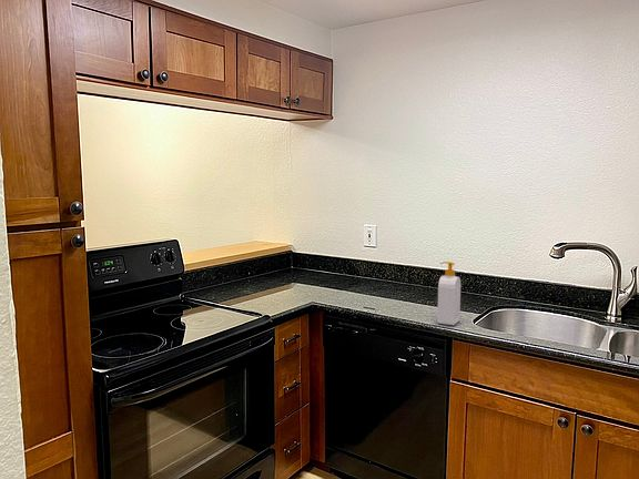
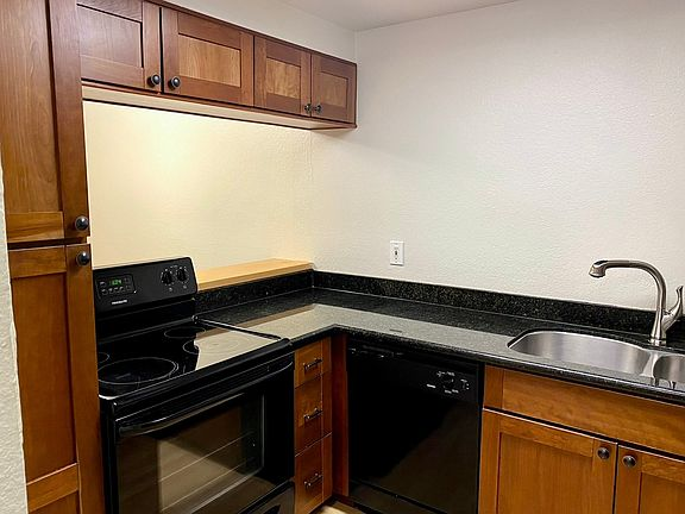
- soap bottle [436,261,462,326]
